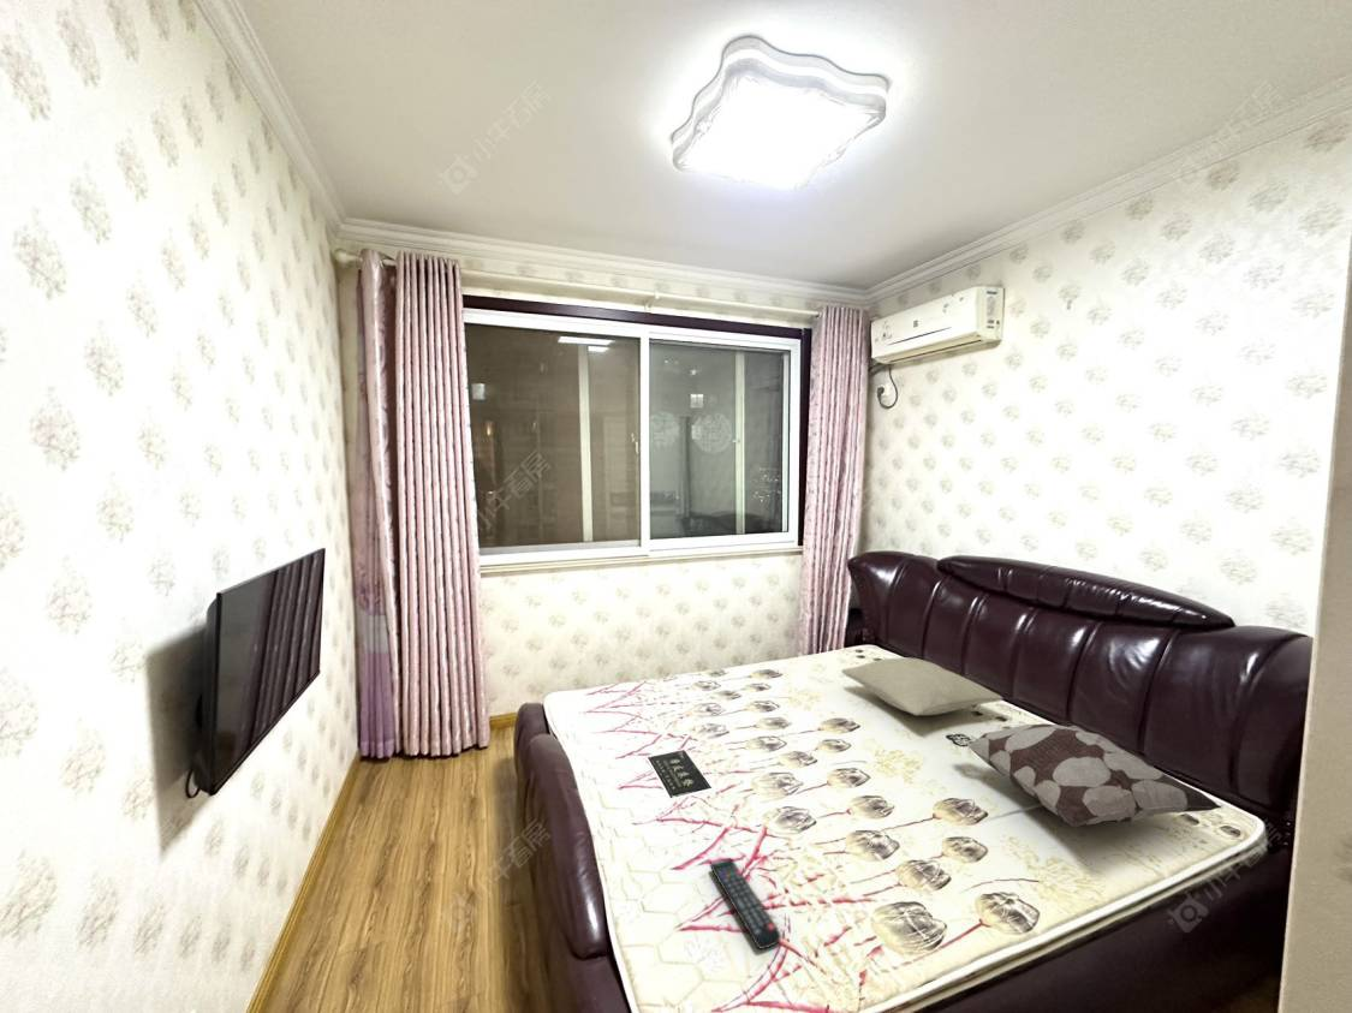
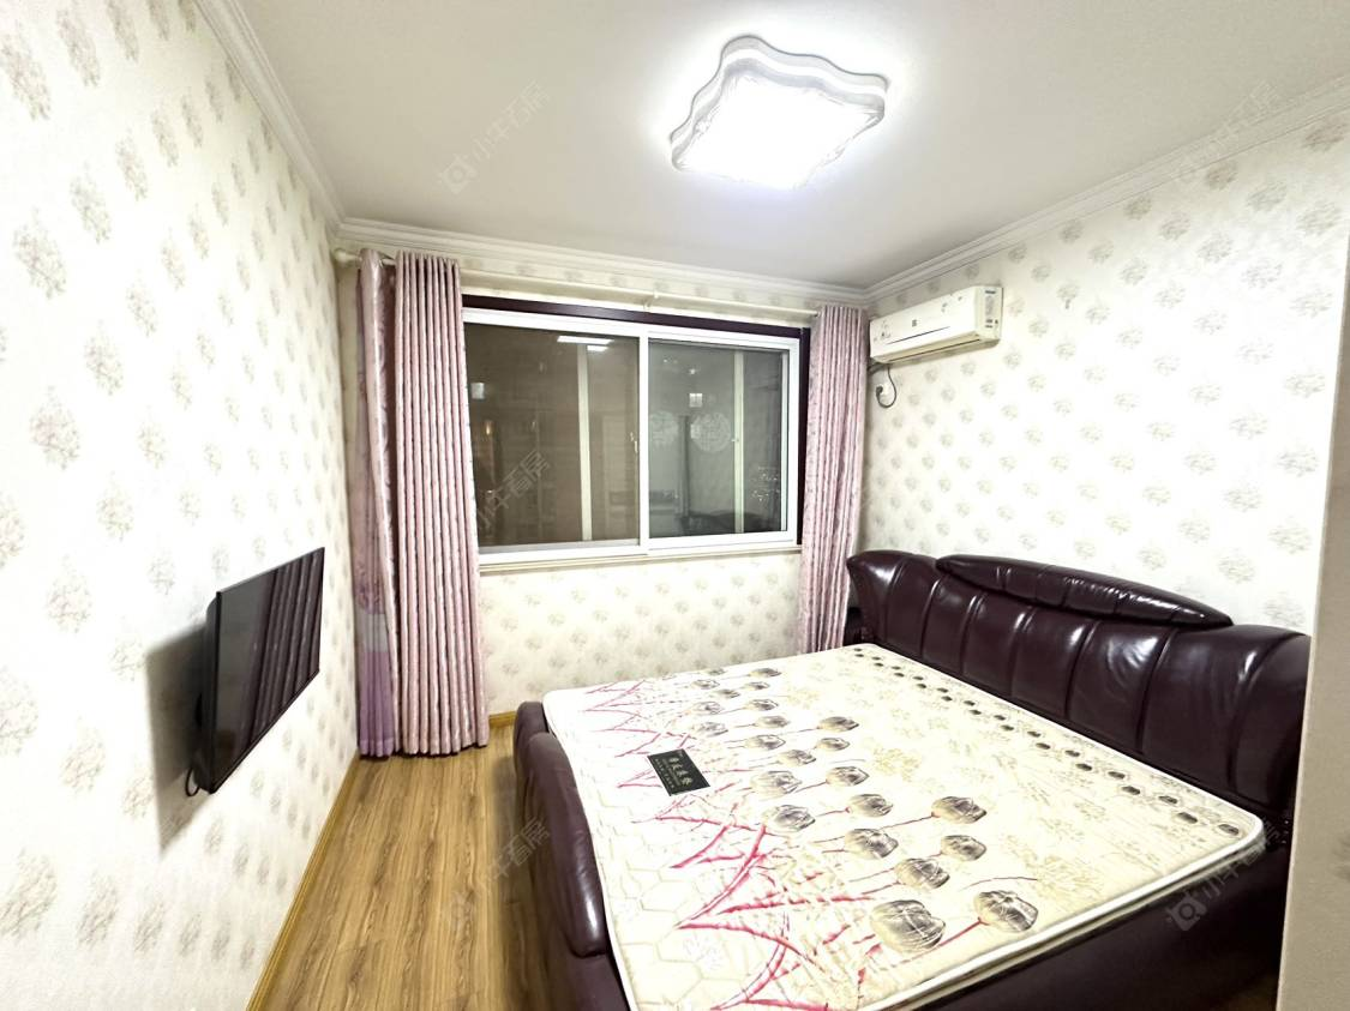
- pillow [840,656,1005,716]
- decorative pillow [945,722,1222,829]
- remote control [708,857,782,951]
